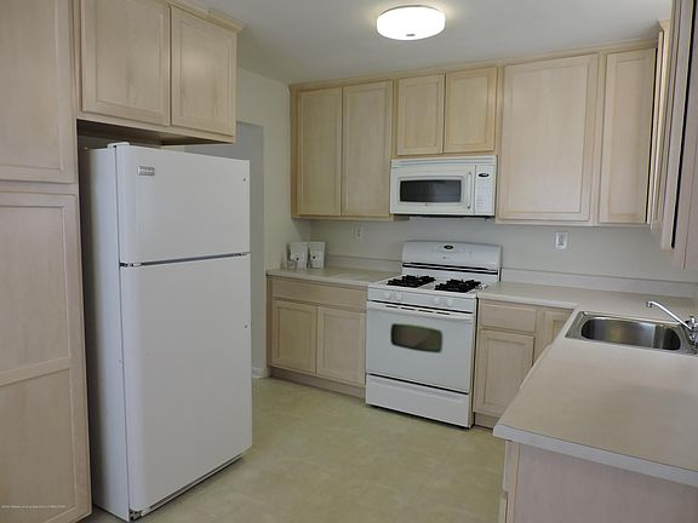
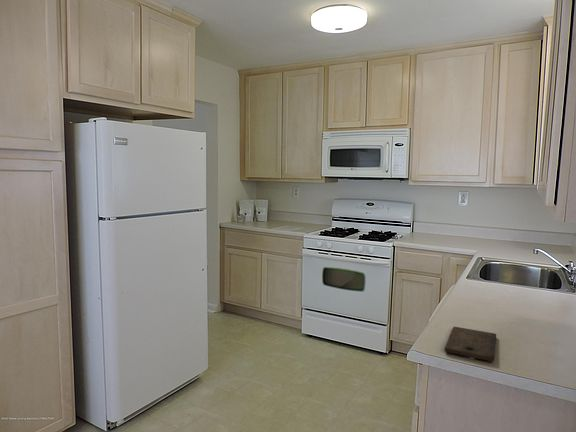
+ cutting board [444,326,497,362]
